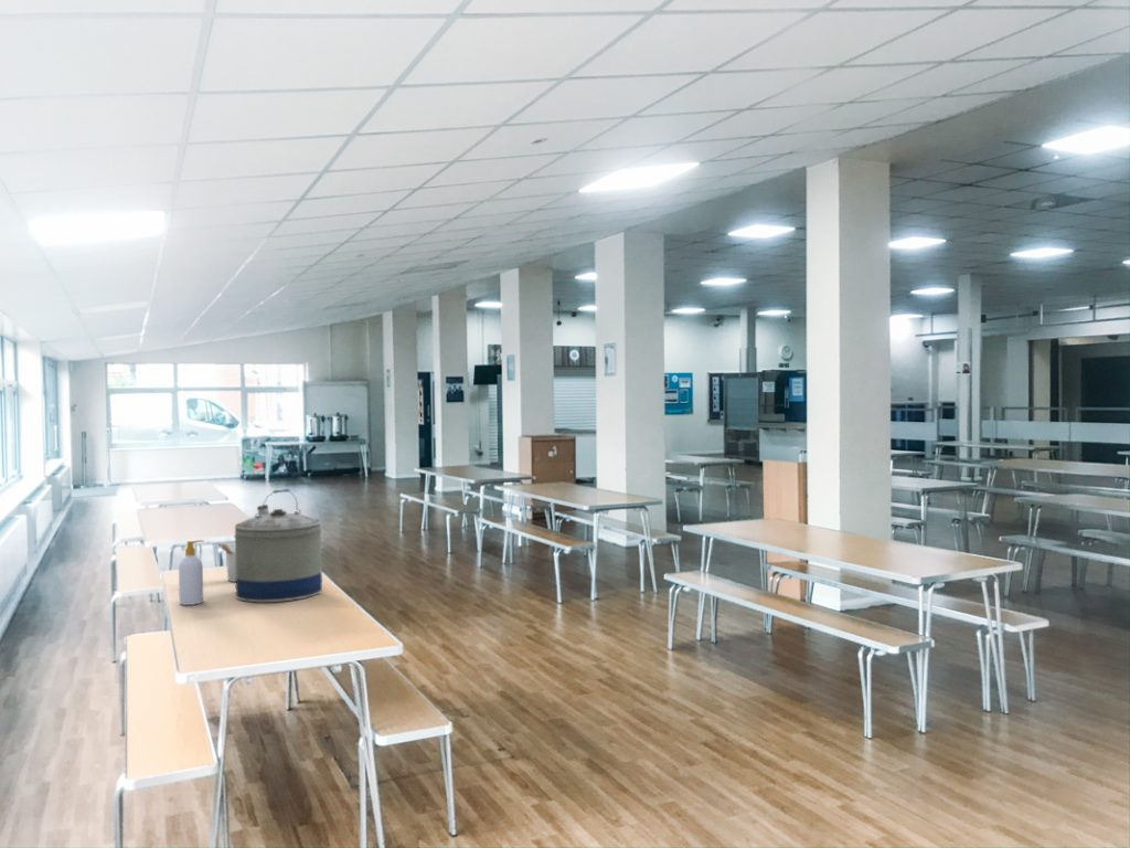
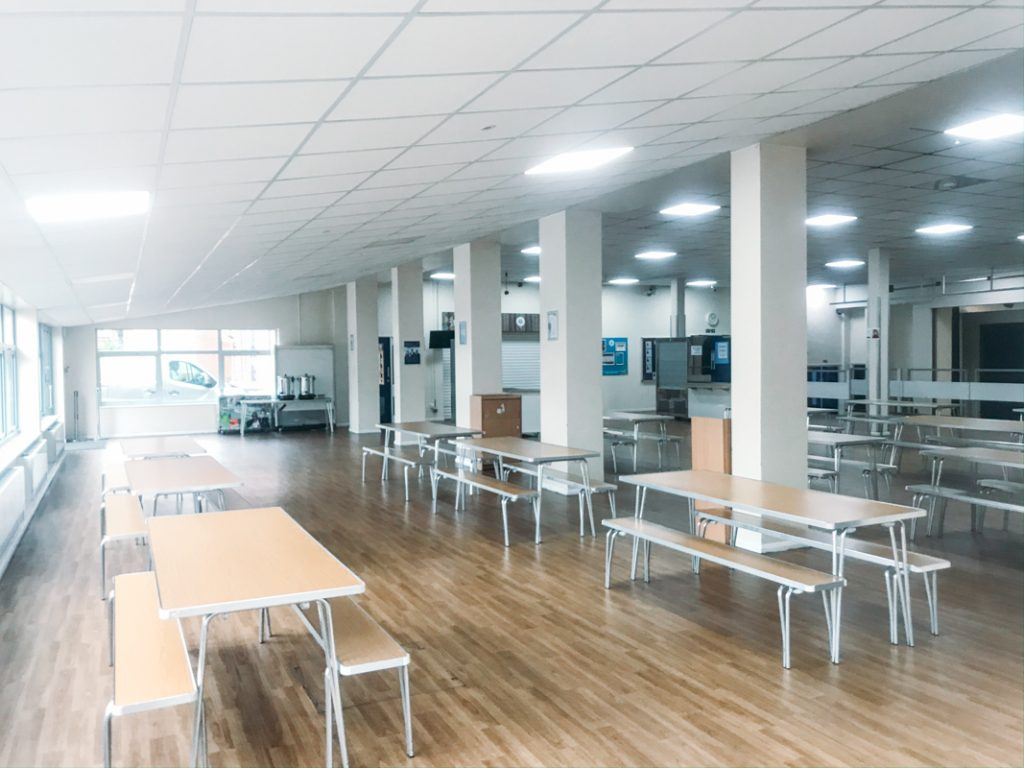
- soap bottle [178,539,205,606]
- utensil holder [216,542,236,583]
- water jug [233,488,323,603]
